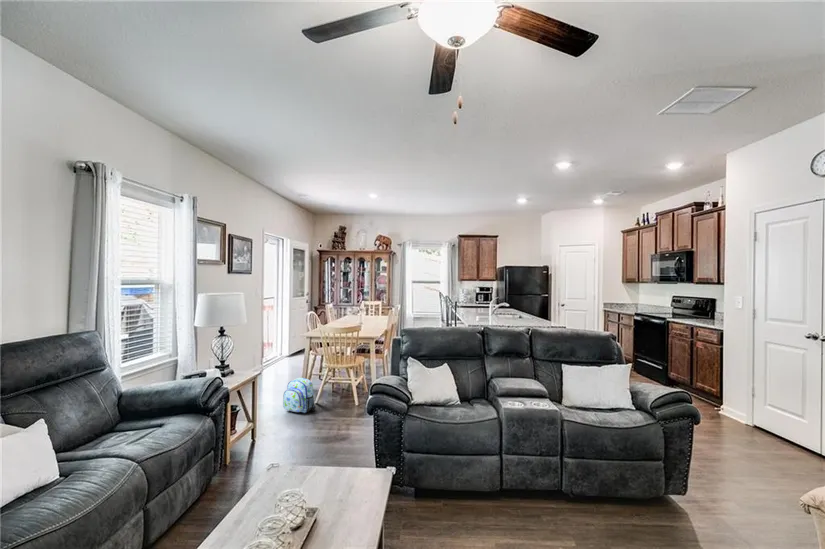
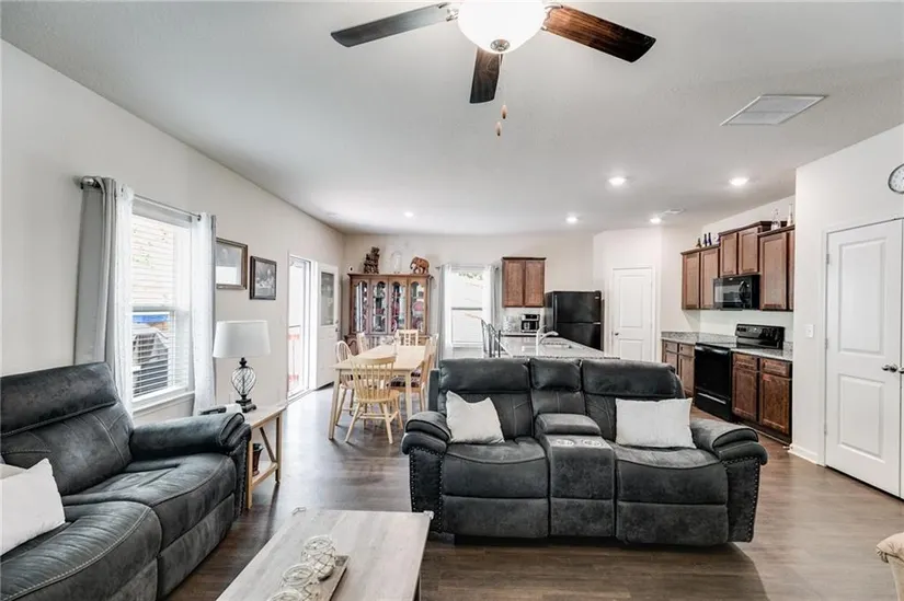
- backpack [282,377,317,414]
